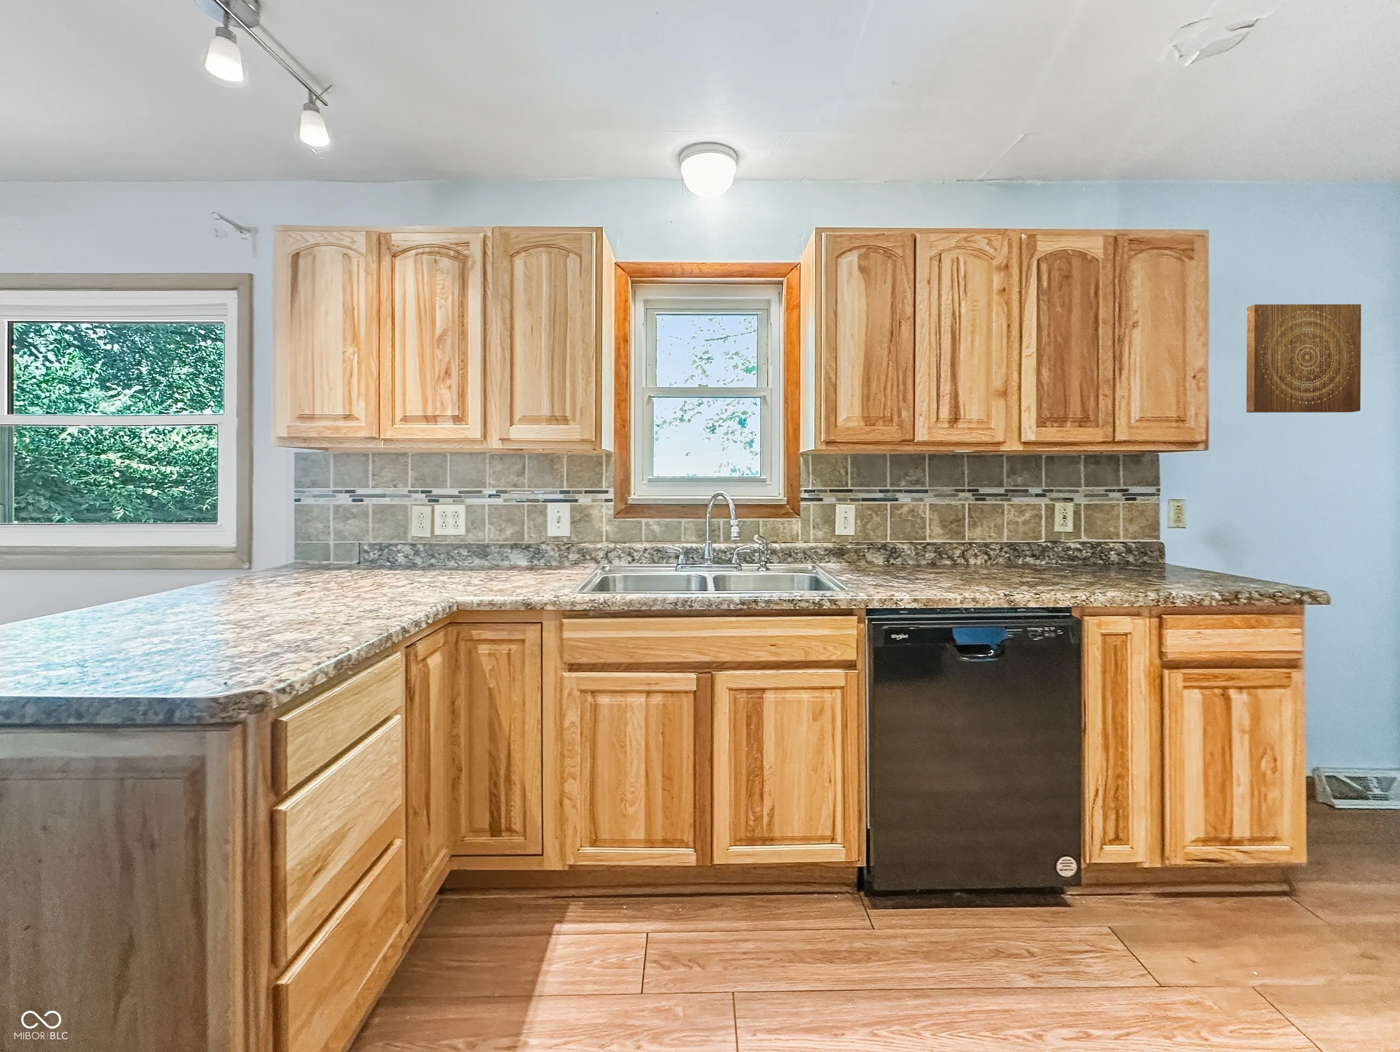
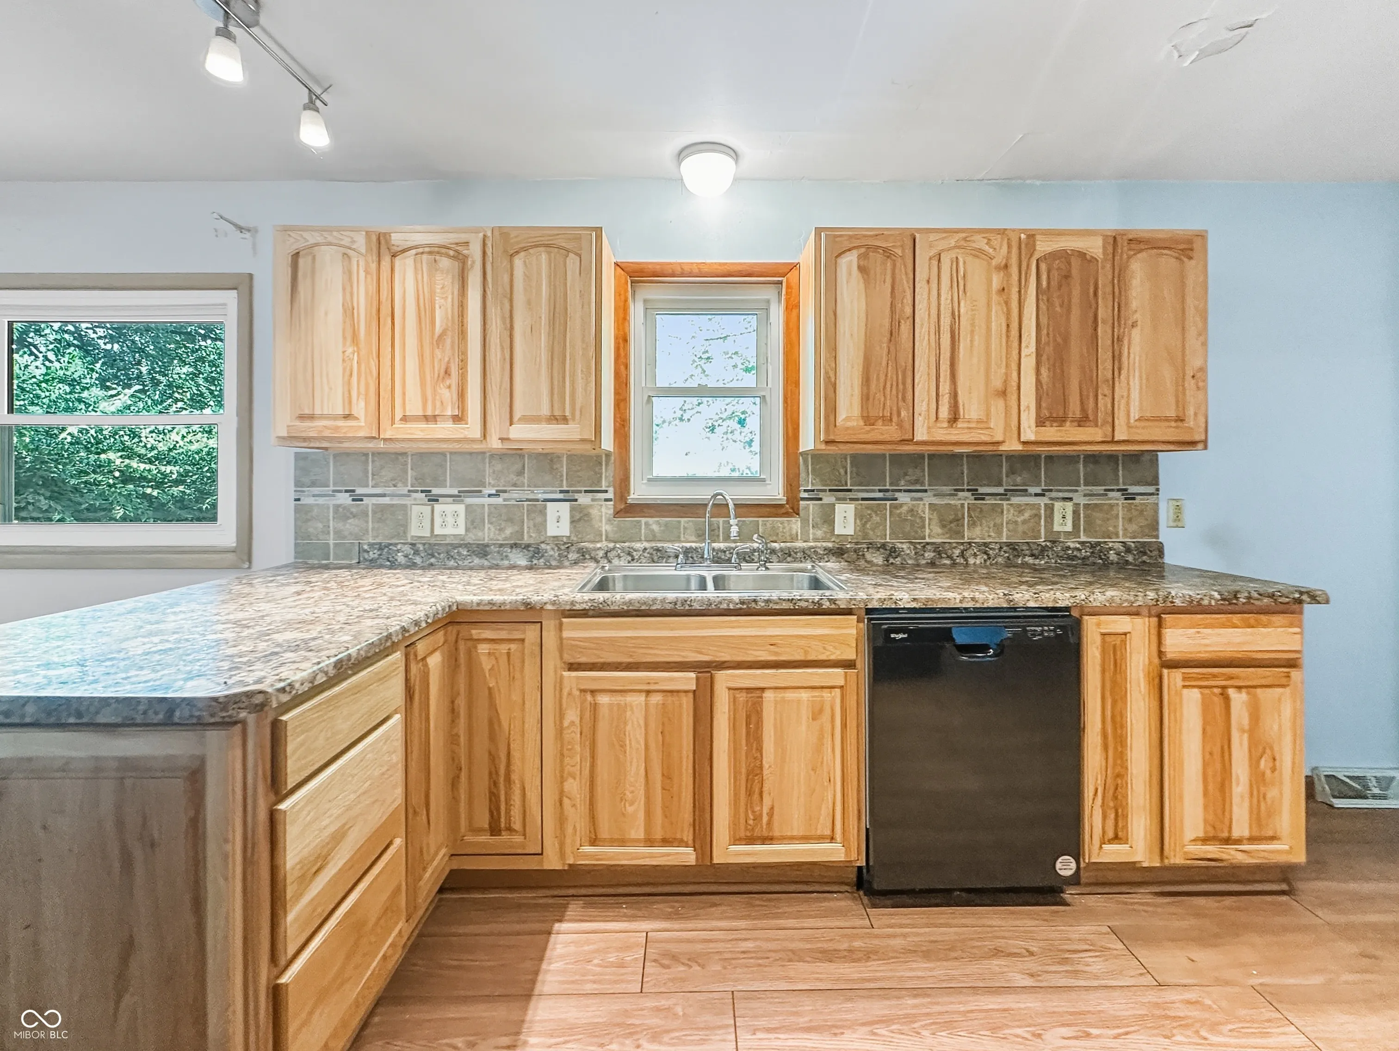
- wall art [1245,304,1361,413]
